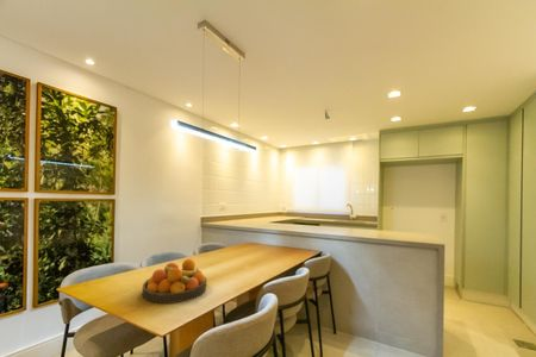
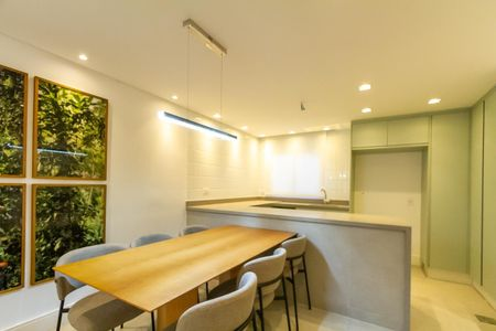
- fruit bowl [141,258,207,305]
